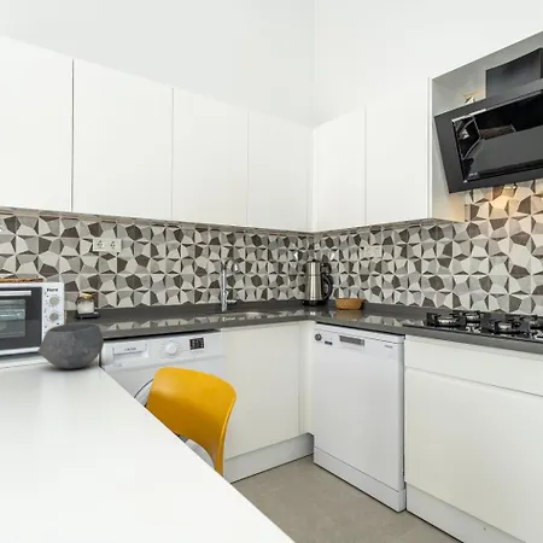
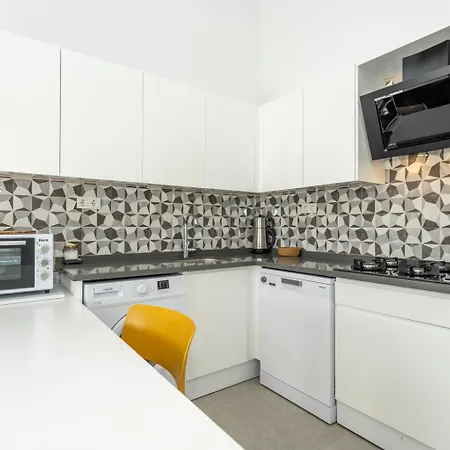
- bowl [36,321,105,369]
